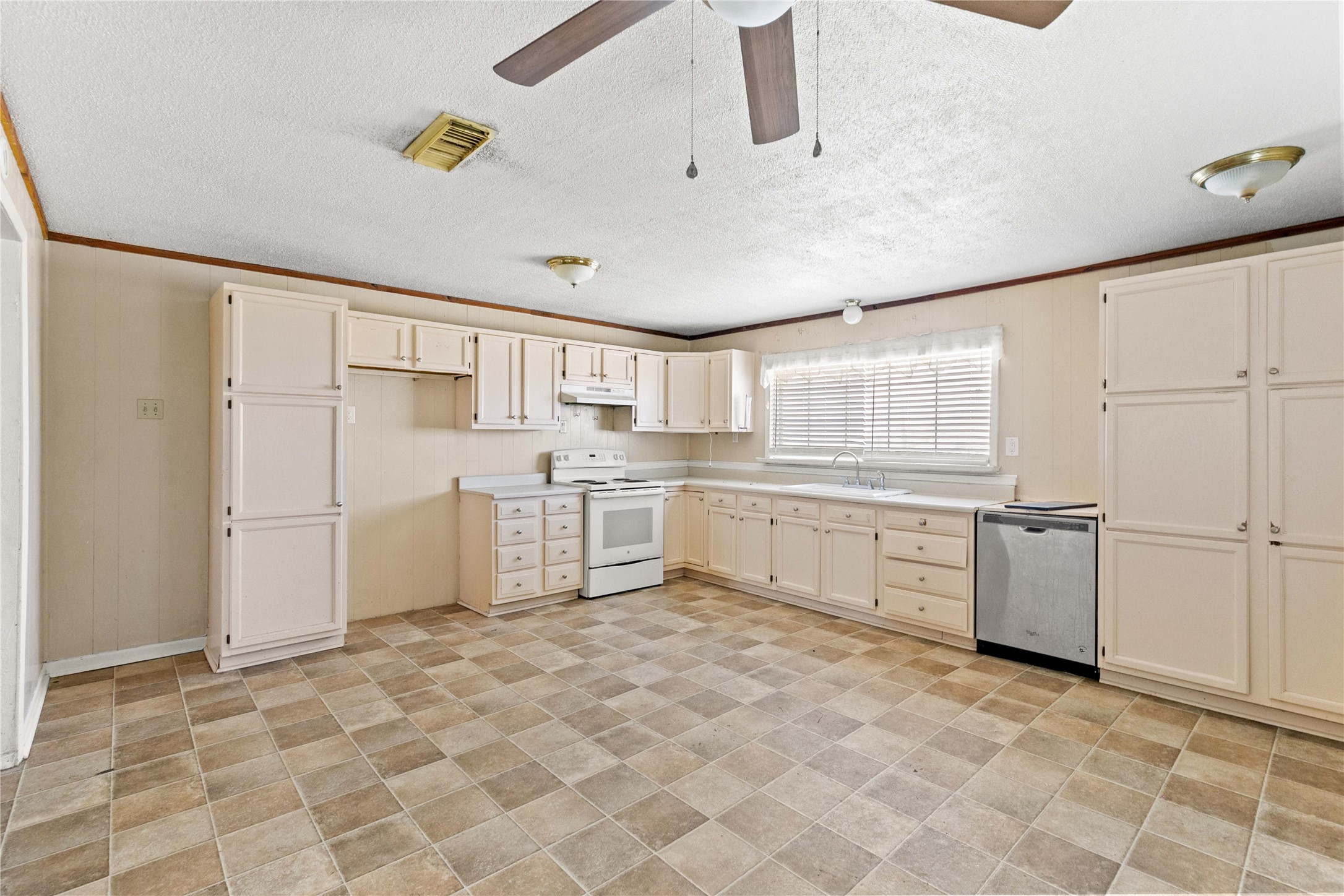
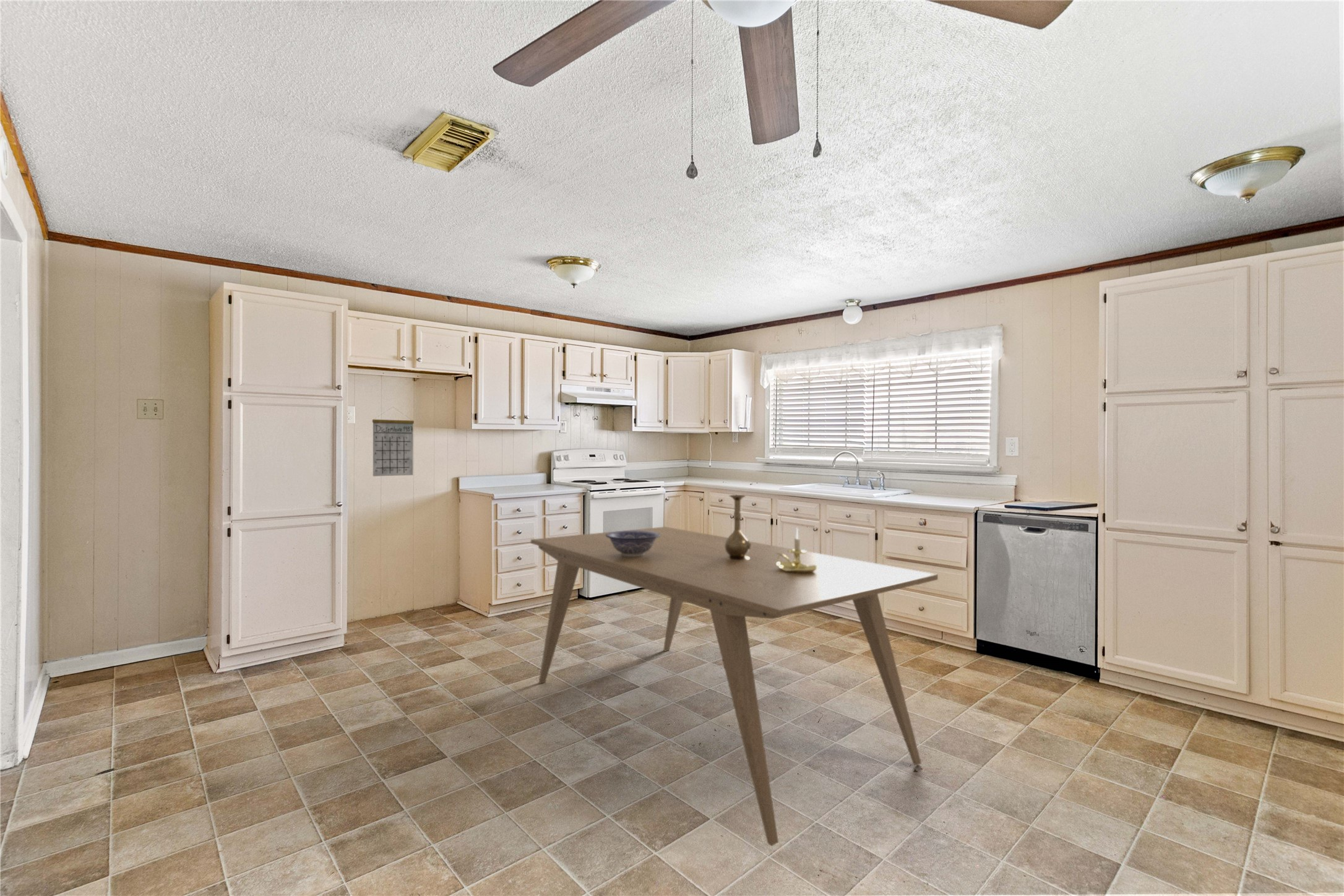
+ decorative bowl [606,530,660,557]
+ dining table [530,526,939,847]
+ candle holder [775,527,817,574]
+ calendar [372,407,415,477]
+ vase [725,494,751,560]
